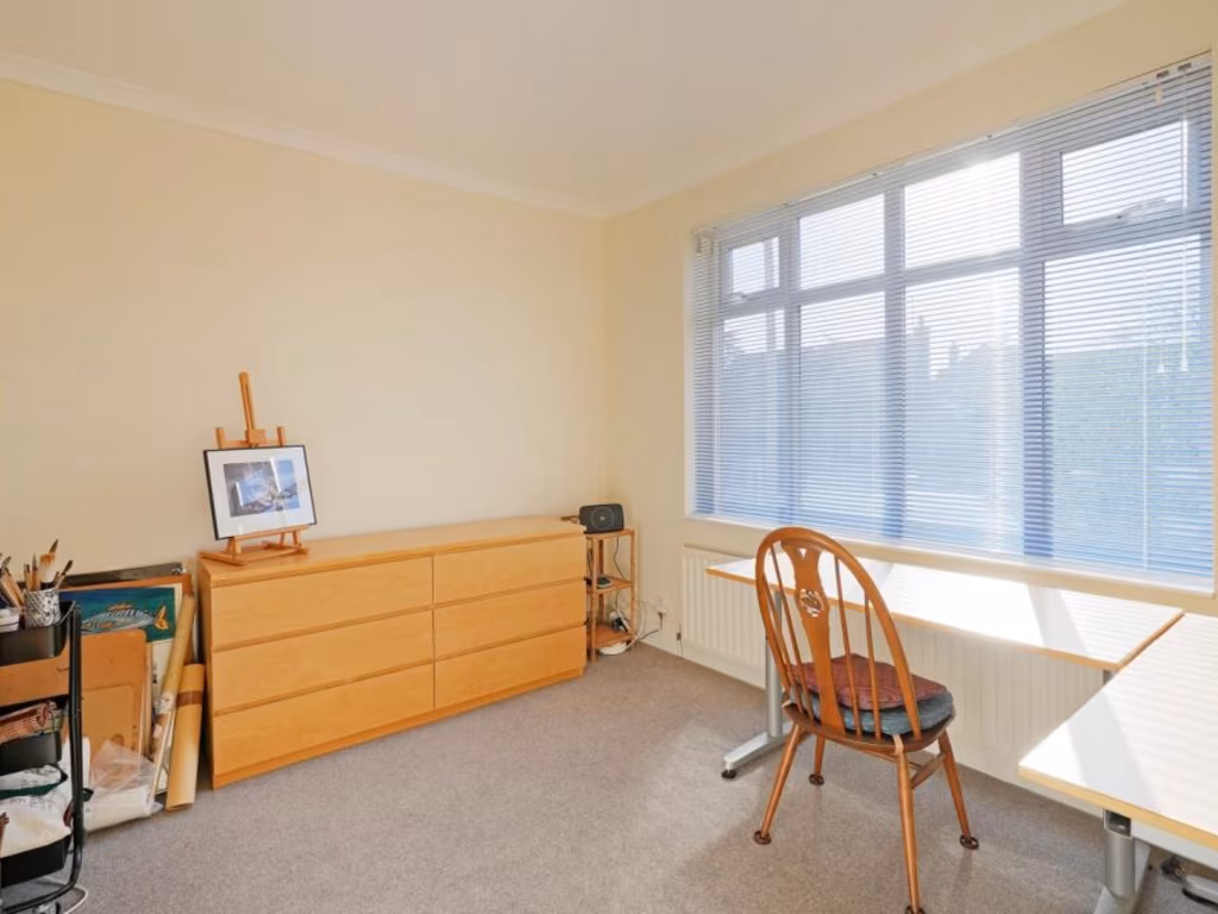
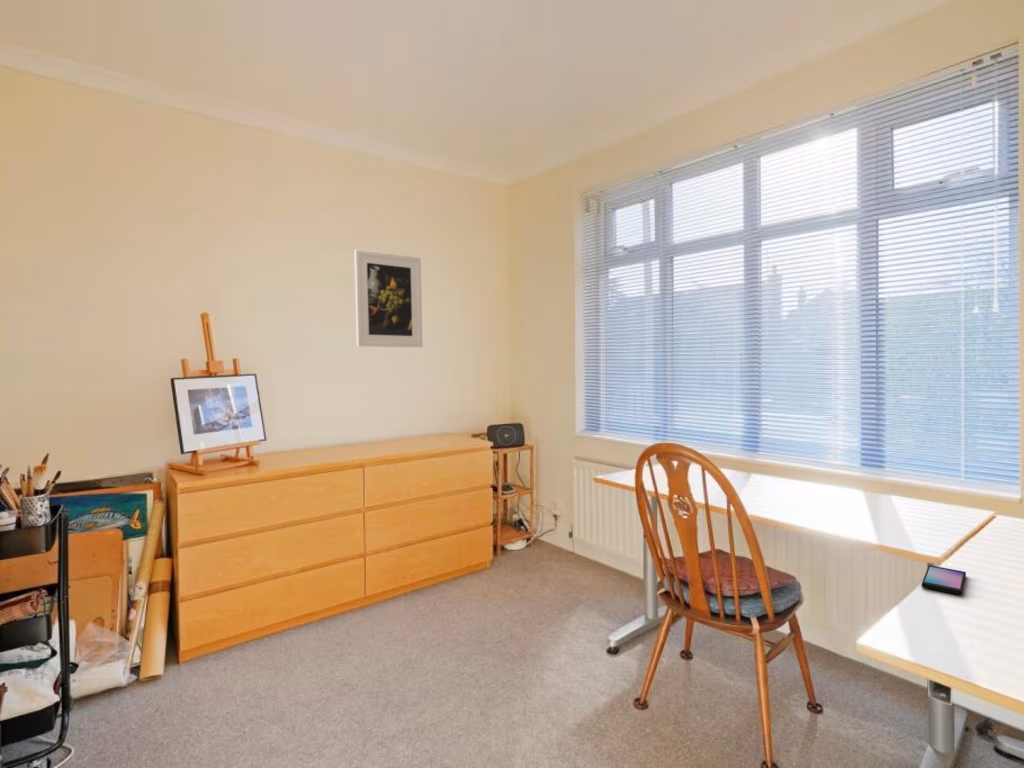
+ smartphone [921,564,967,596]
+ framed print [353,249,424,348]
